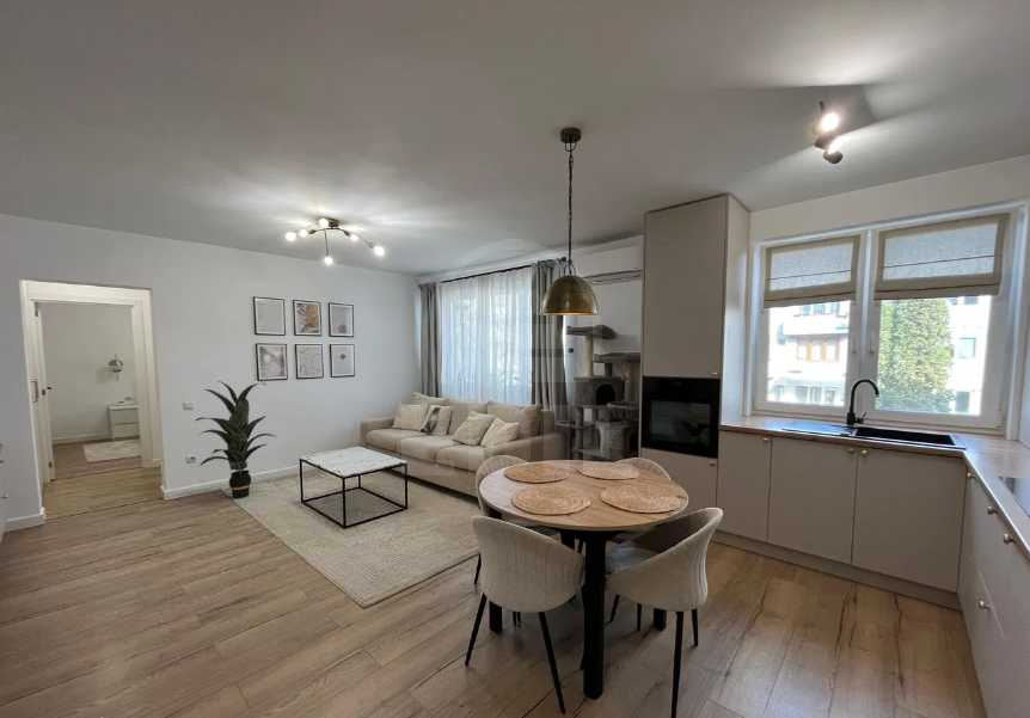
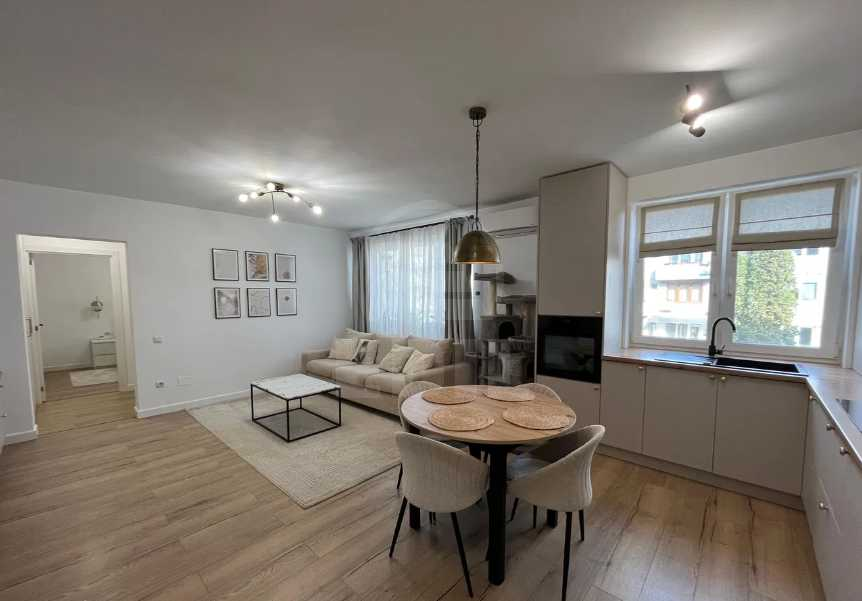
- indoor plant [192,380,278,499]
